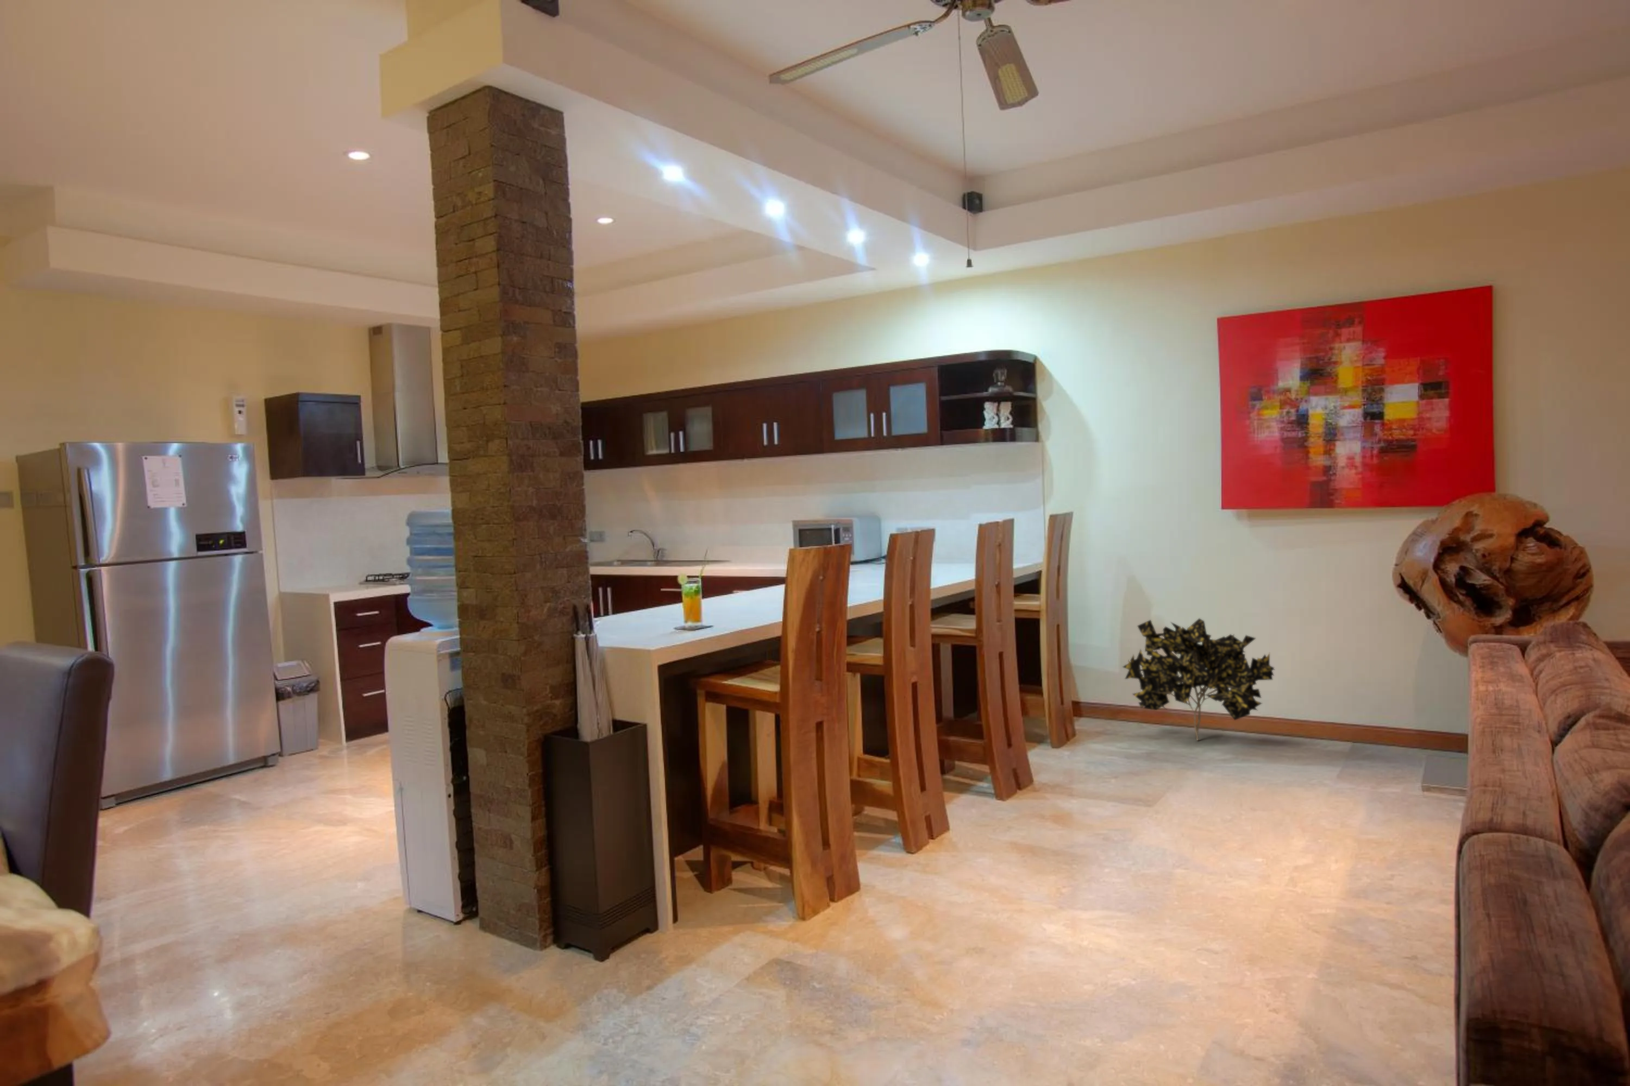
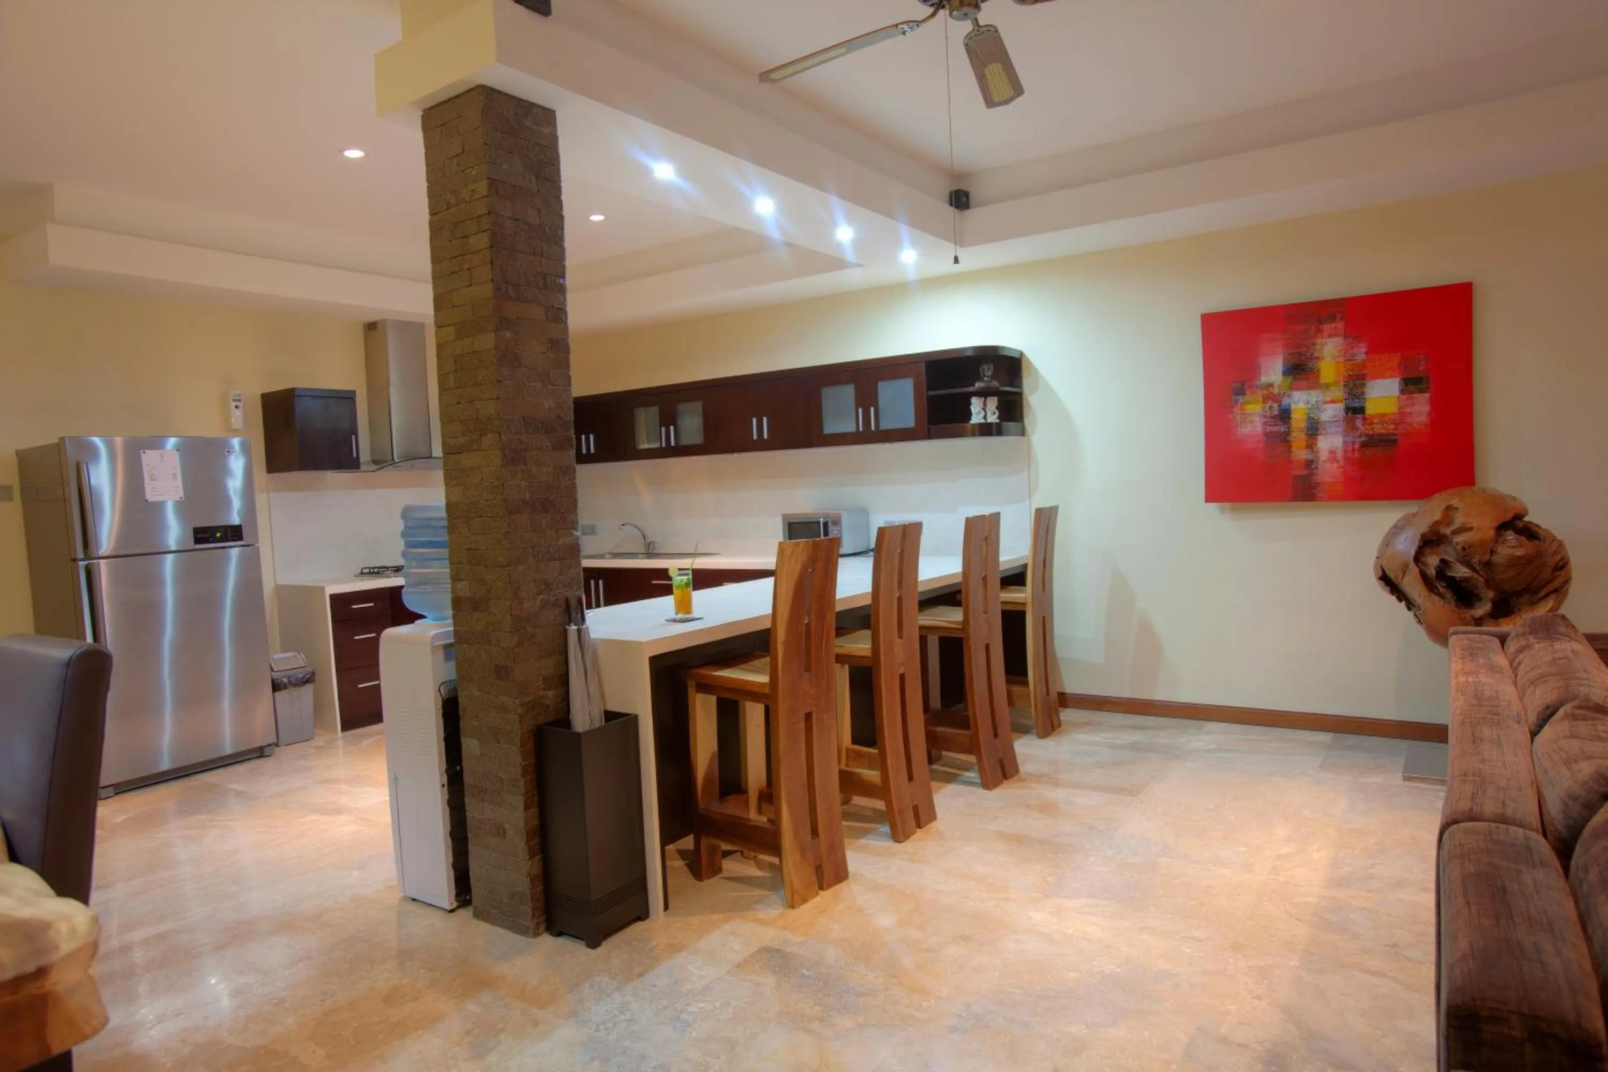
- decorative plant [1122,618,1276,742]
